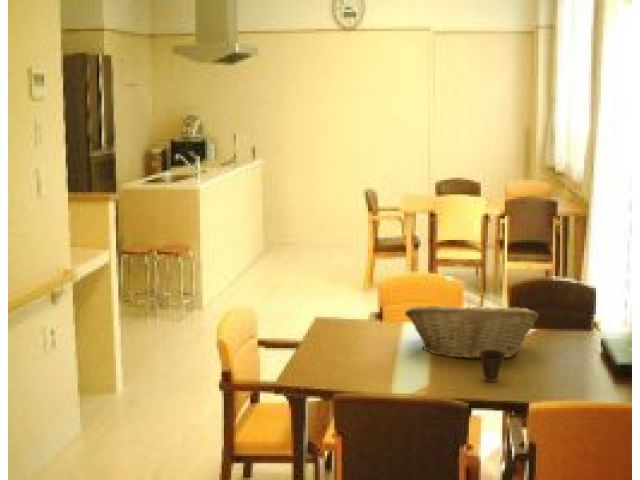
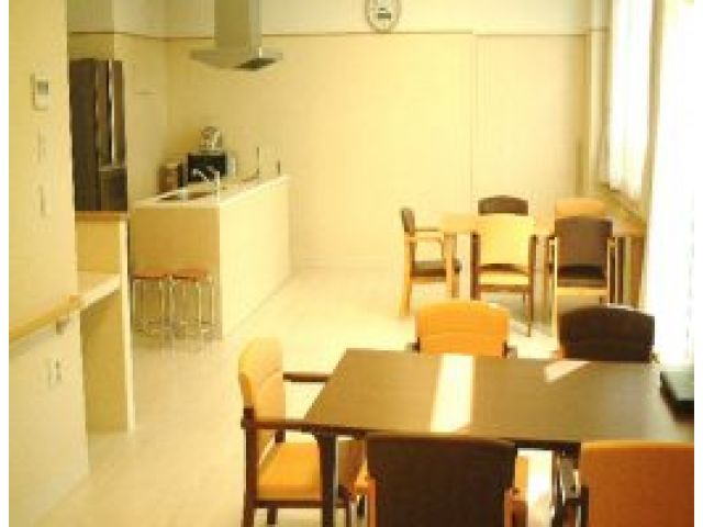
- fruit basket [404,300,540,360]
- cup [479,350,506,383]
